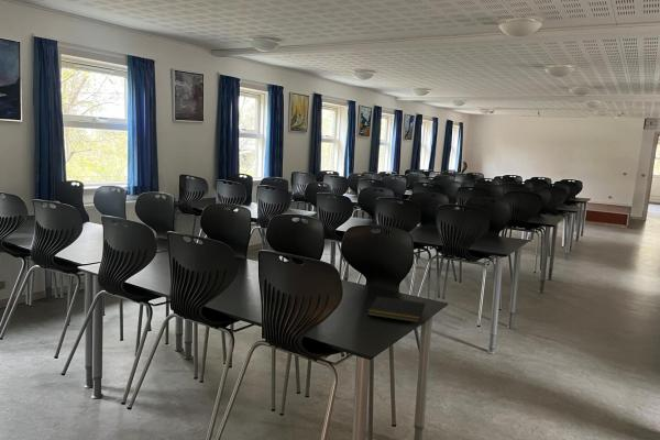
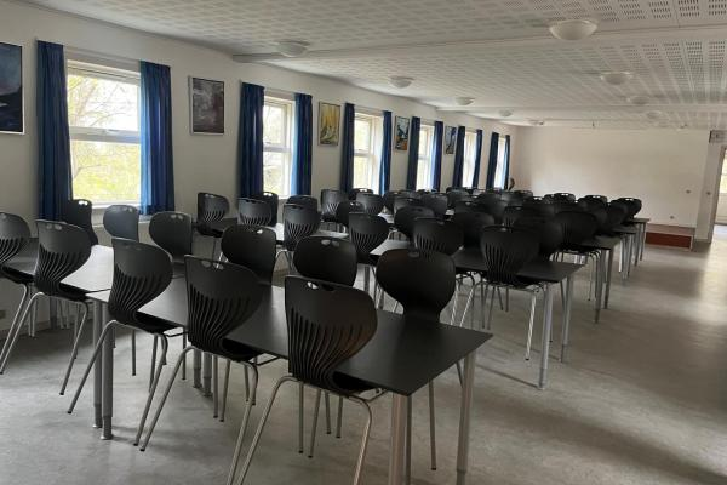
- notepad [367,295,426,323]
